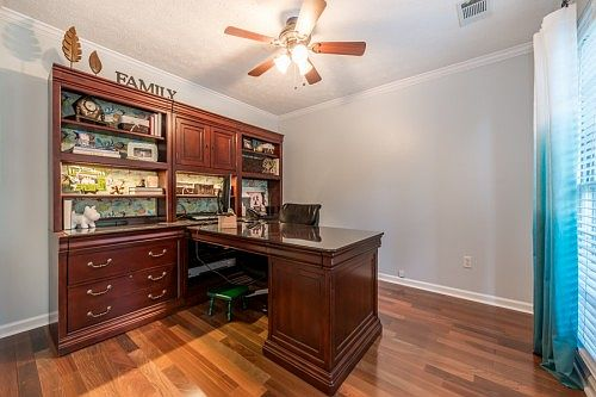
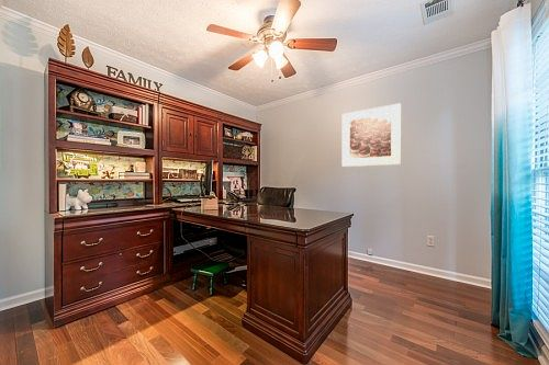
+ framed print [341,102,402,168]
